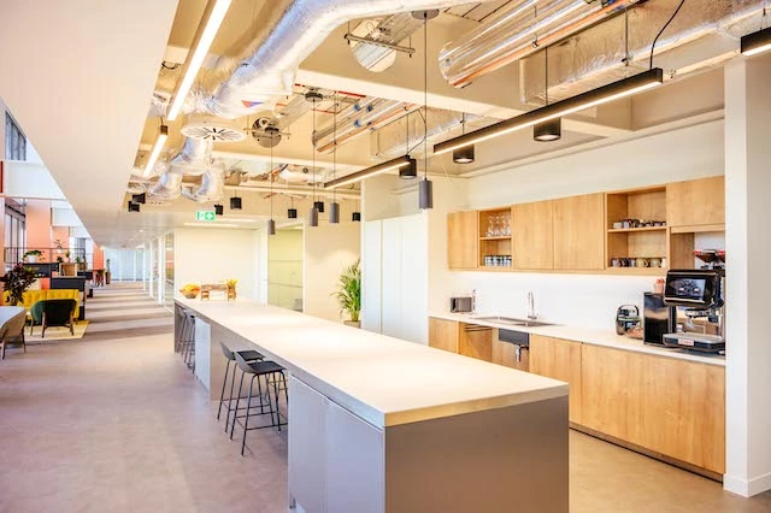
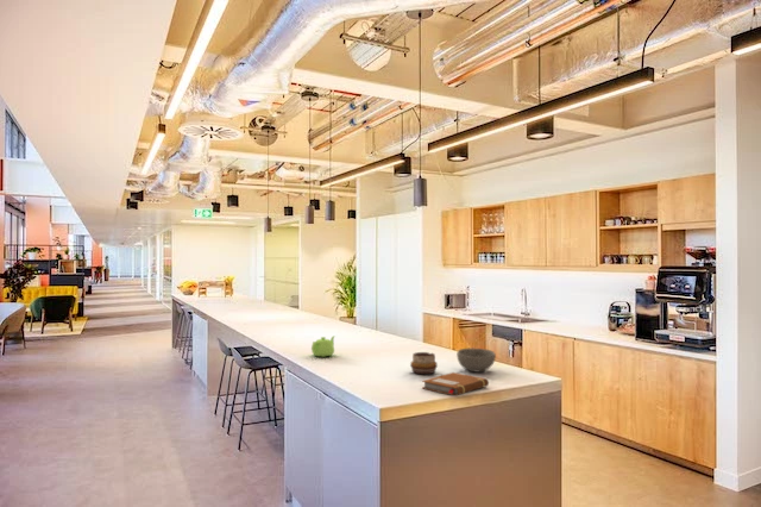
+ decorative bowl [409,351,439,375]
+ bowl [455,348,497,373]
+ notebook [421,371,490,398]
+ teapot [310,334,337,358]
